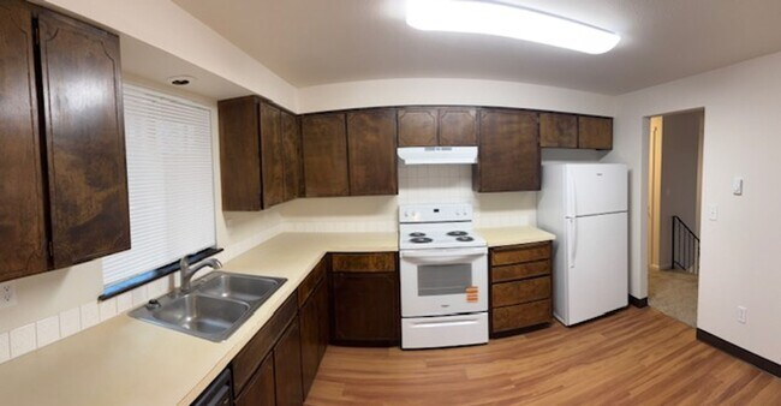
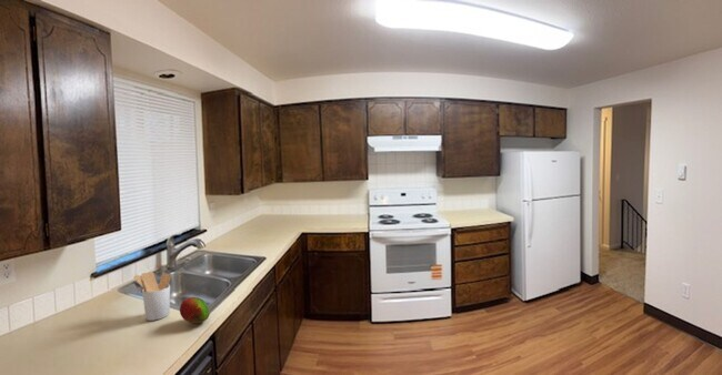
+ utensil holder [132,271,172,322]
+ fruit [179,296,211,324]
